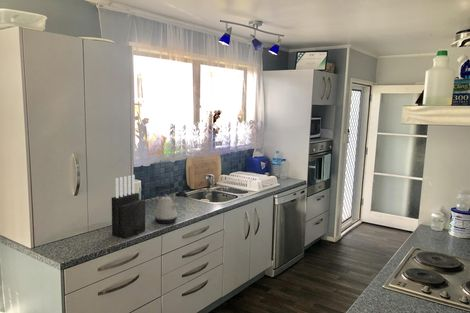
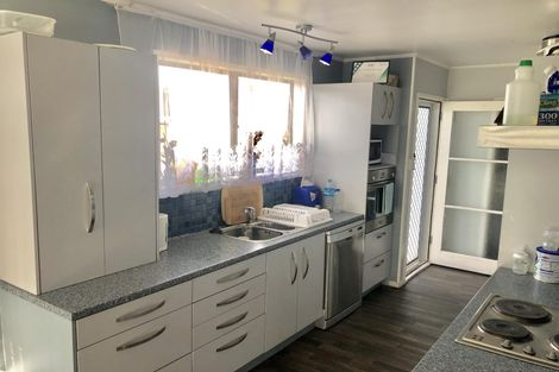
- knife block [111,174,146,239]
- kettle [153,184,180,225]
